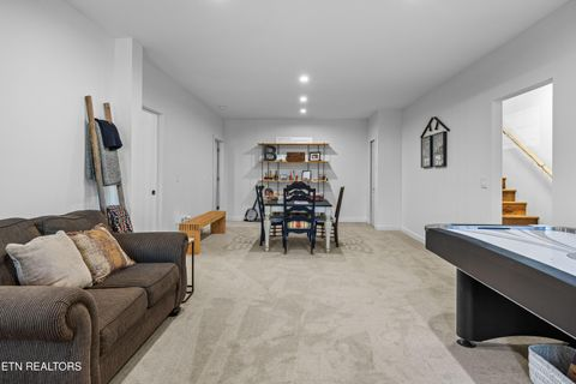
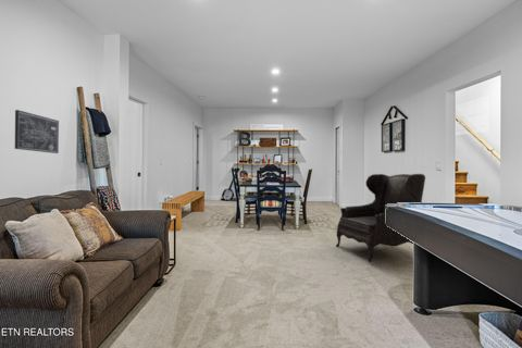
+ wall art [14,109,60,154]
+ armchair [335,173,426,263]
